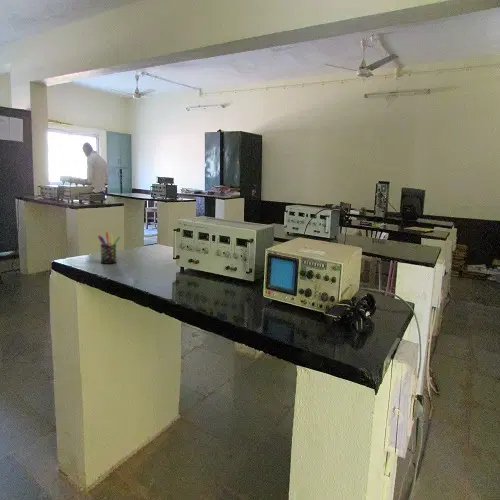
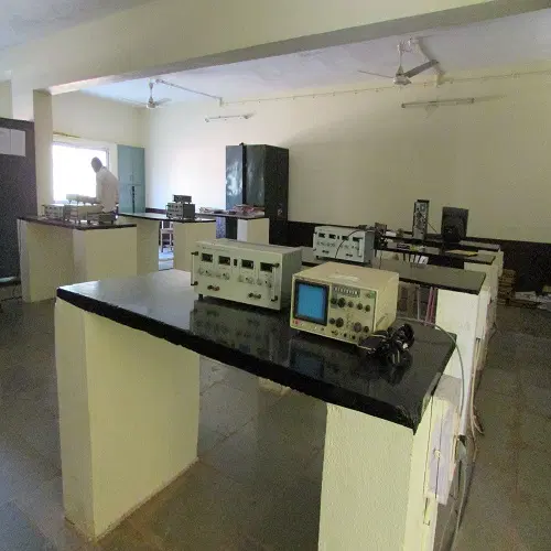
- pen holder [97,231,121,265]
